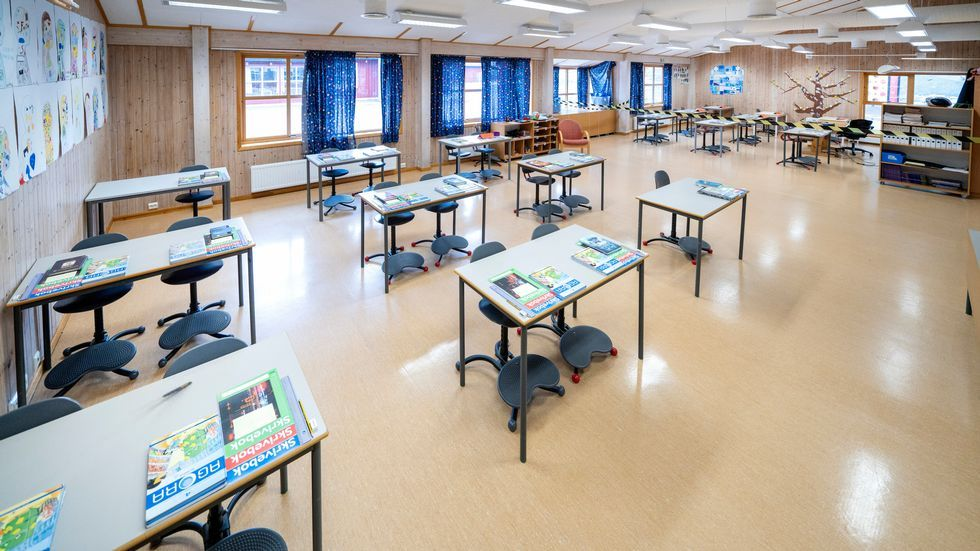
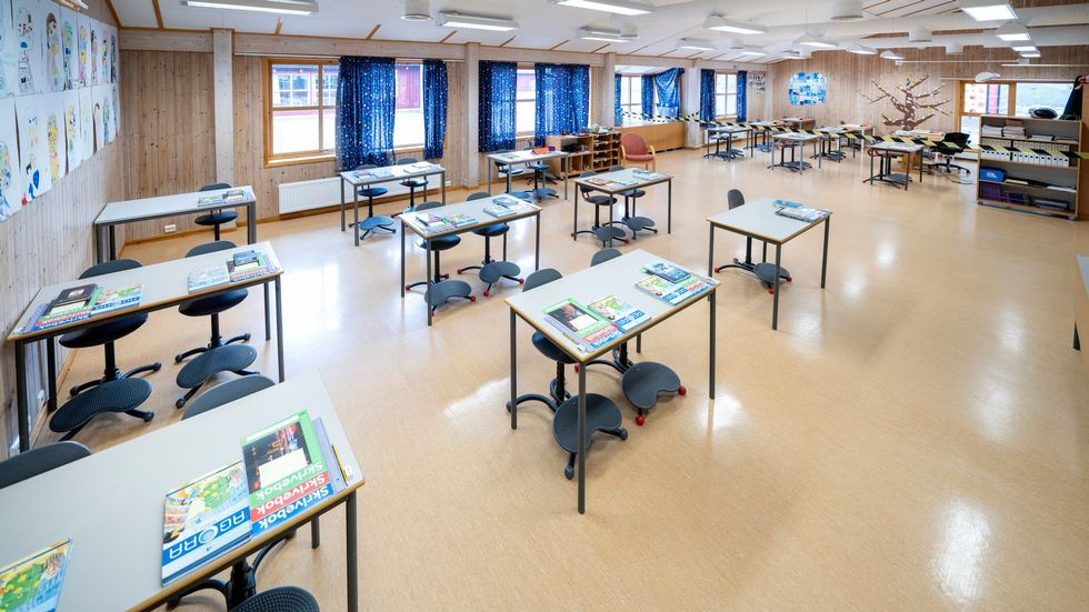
- pen [162,380,193,398]
